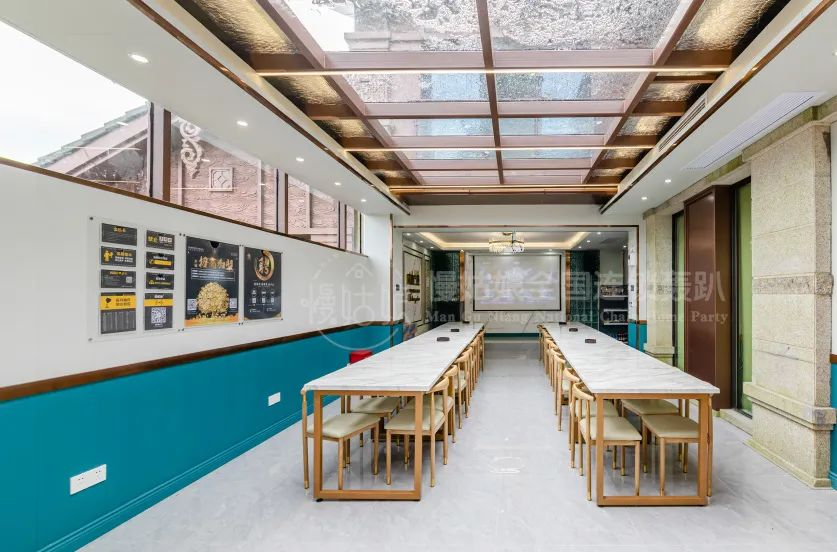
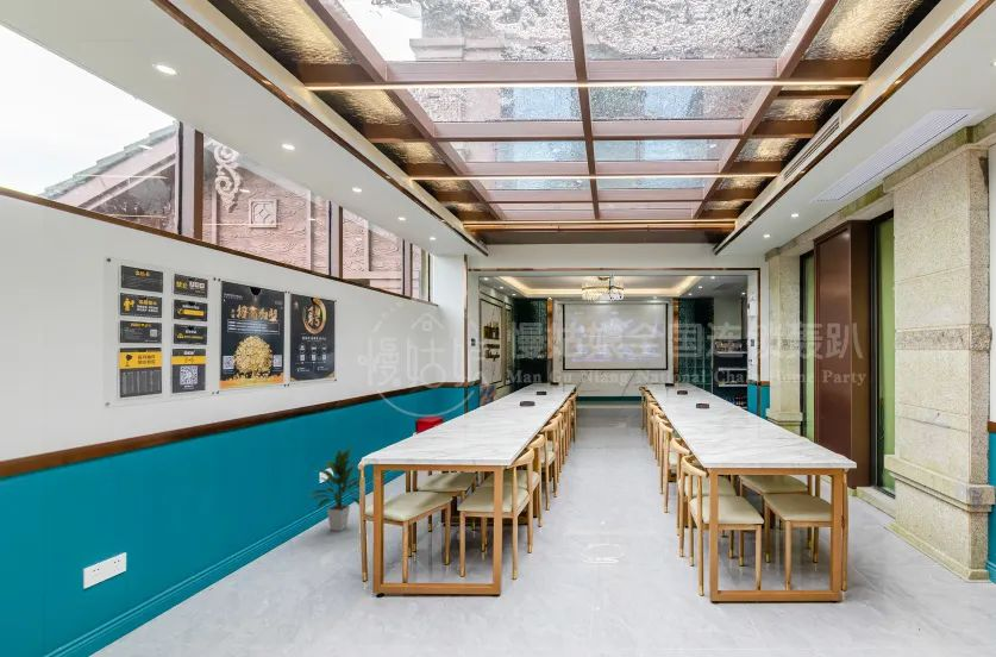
+ indoor plant [307,445,361,532]
